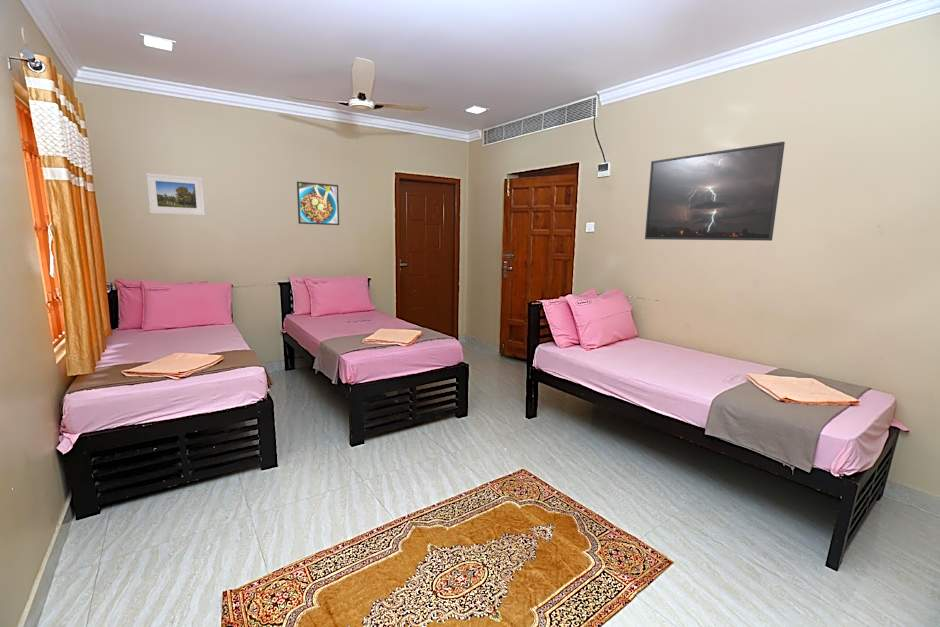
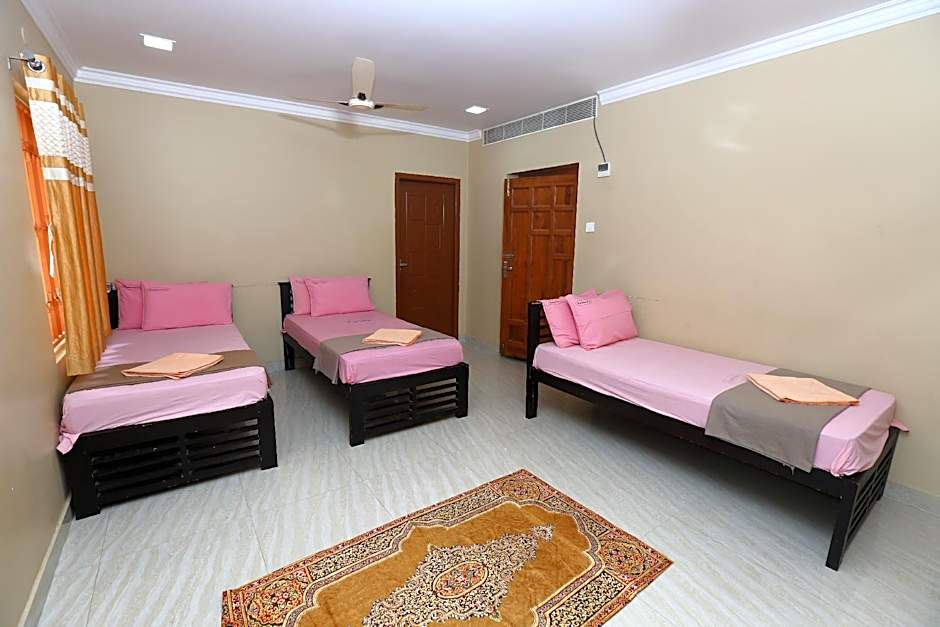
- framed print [145,172,206,216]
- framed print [644,141,786,242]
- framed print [296,181,340,226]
